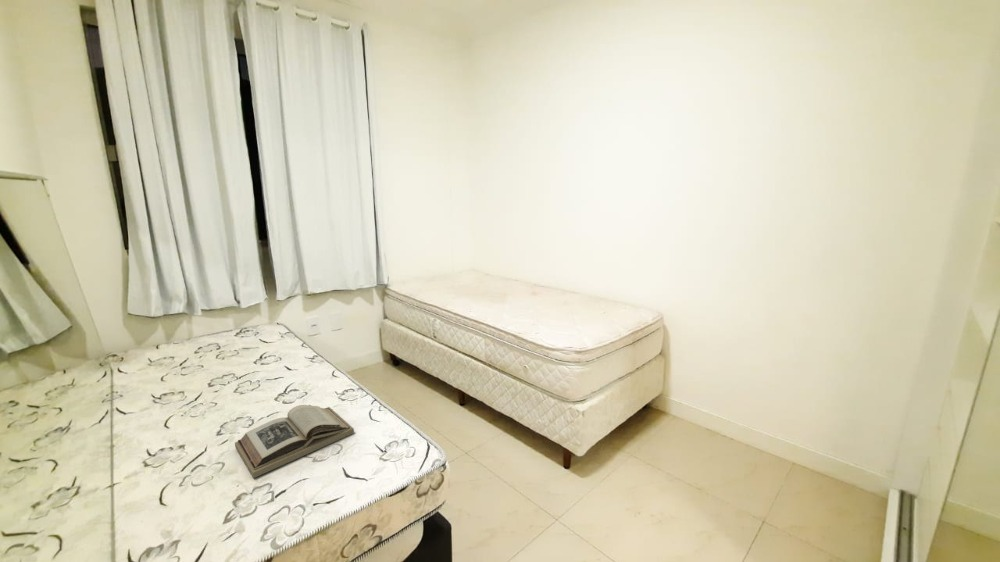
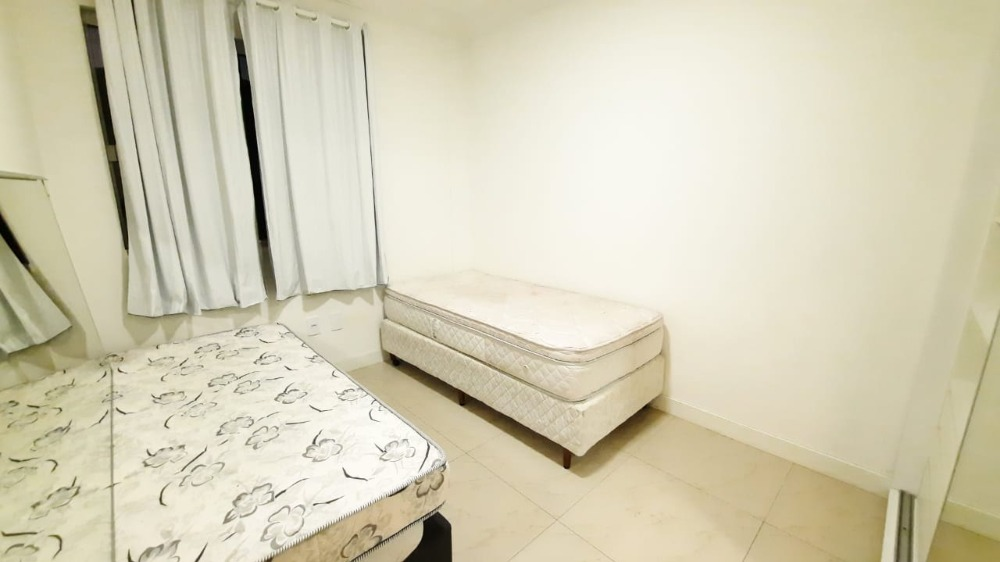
- book [234,404,355,479]
